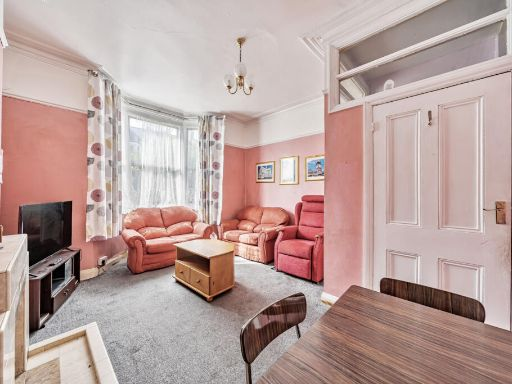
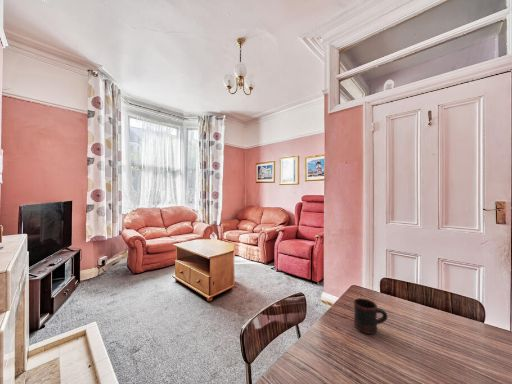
+ mug [353,297,389,335]
